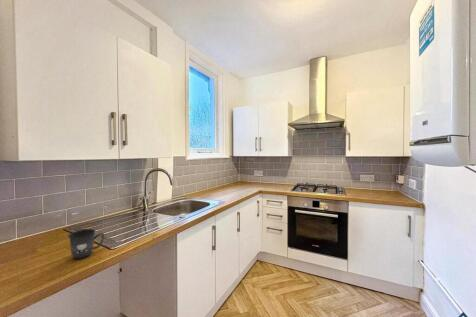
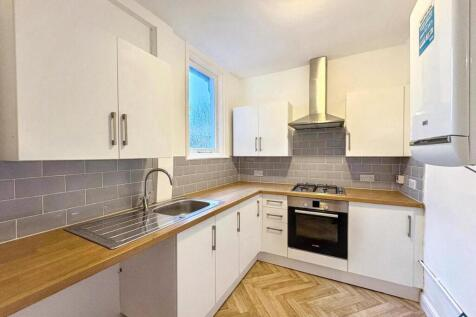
- mug [67,228,106,260]
